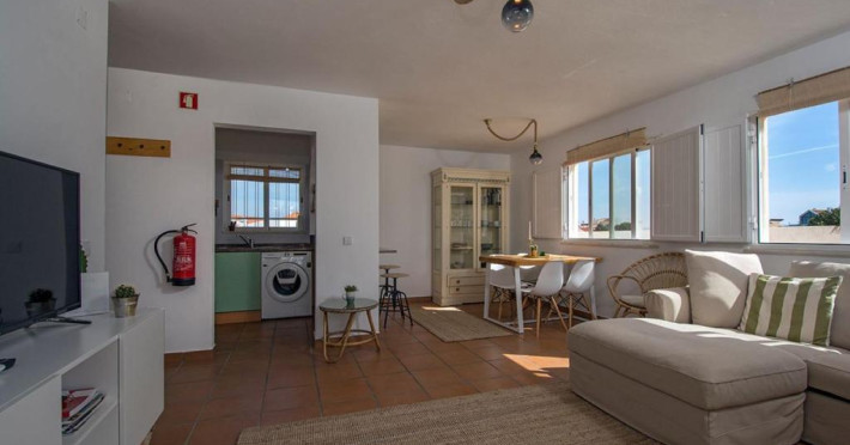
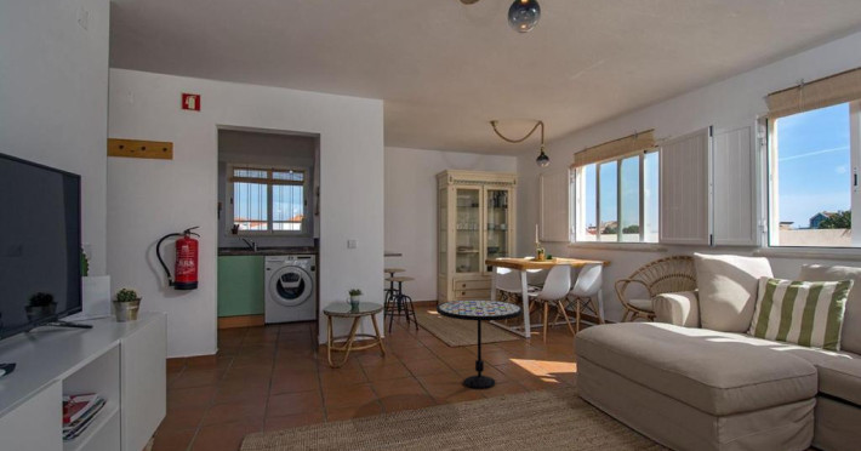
+ side table [435,298,524,390]
